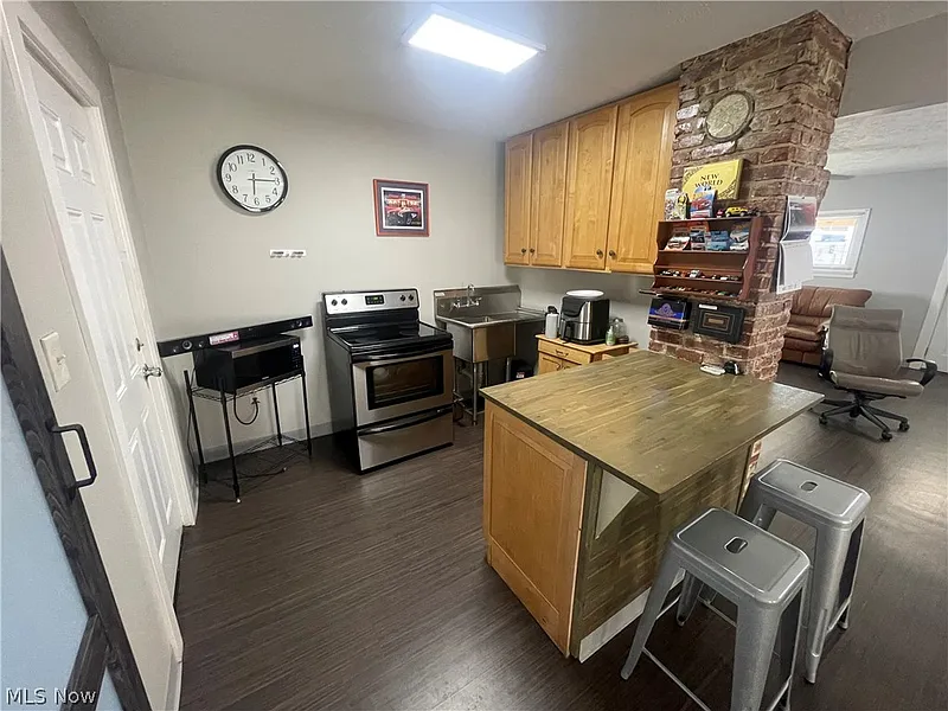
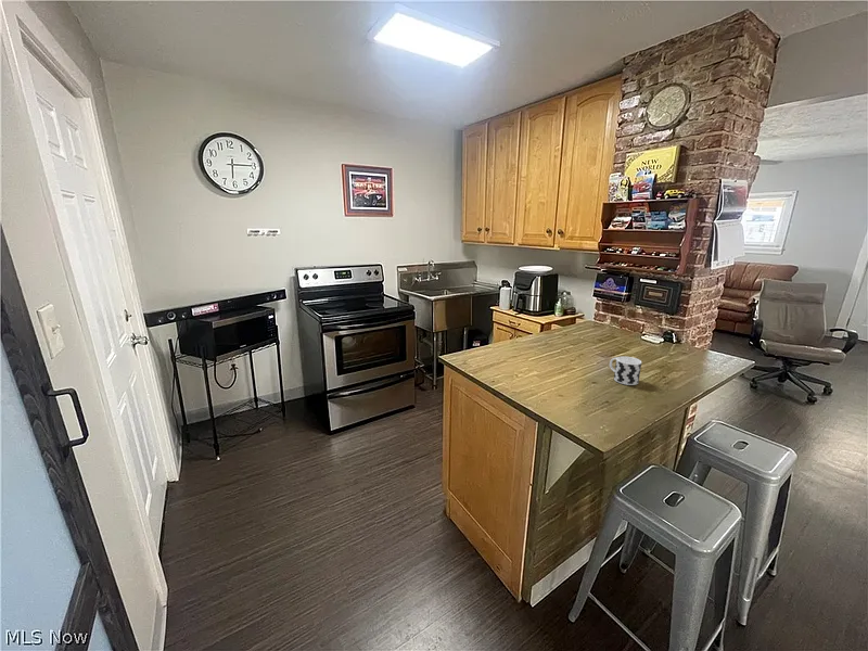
+ cup [609,356,642,386]
